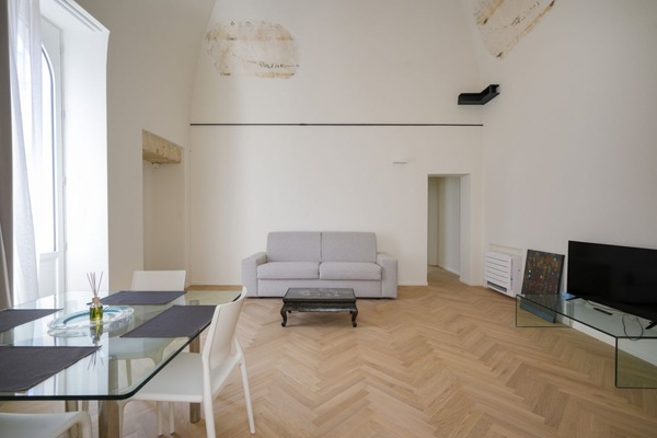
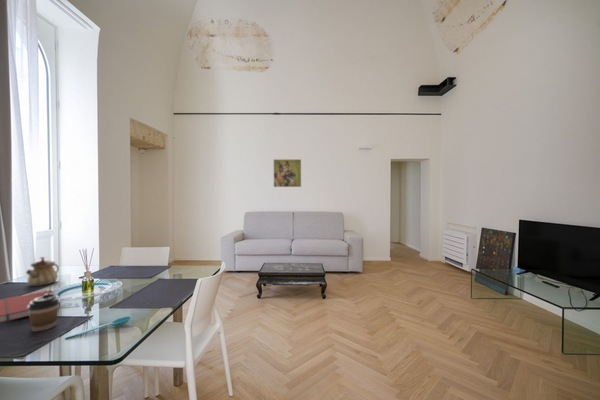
+ coffee cup [27,293,61,332]
+ spoon [65,315,132,340]
+ book [0,289,61,324]
+ teapot [25,256,60,287]
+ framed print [273,158,302,188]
